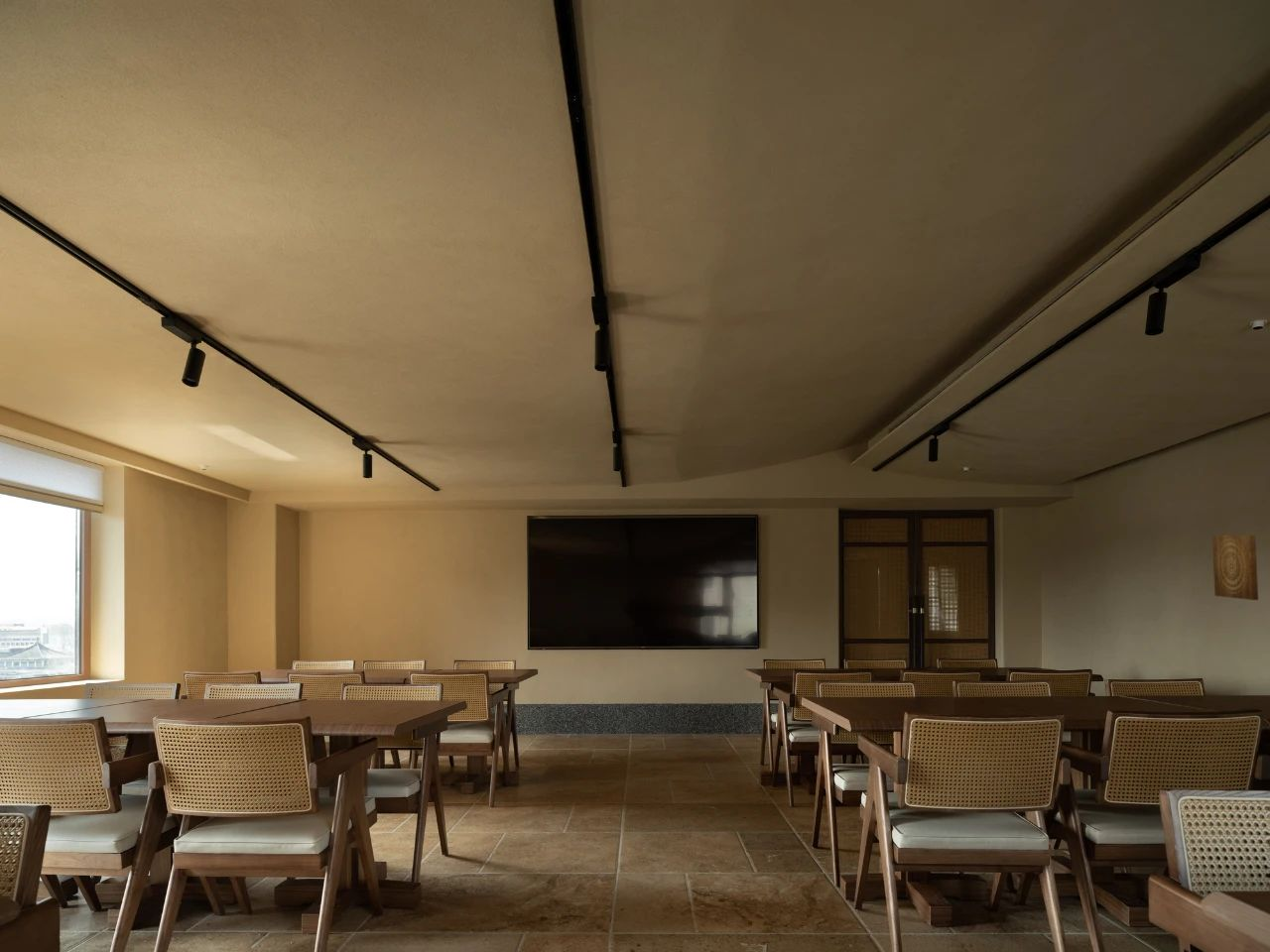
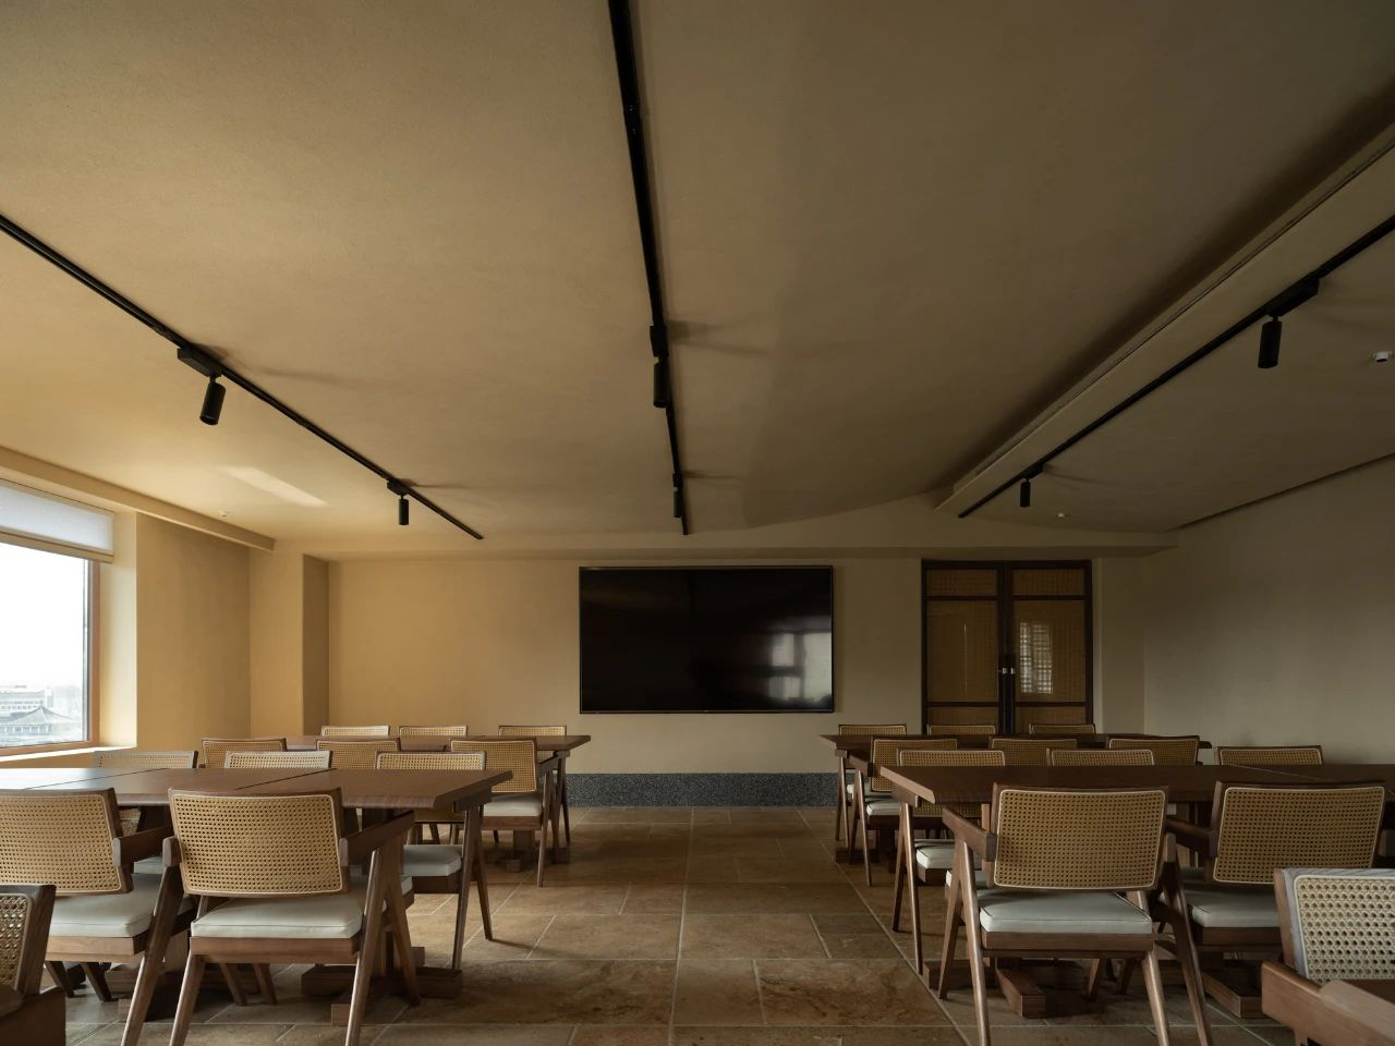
- wall art [1211,535,1259,601]
